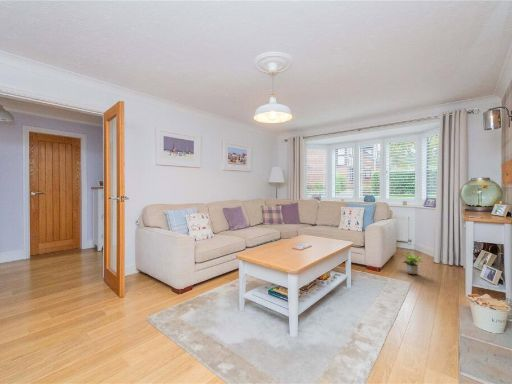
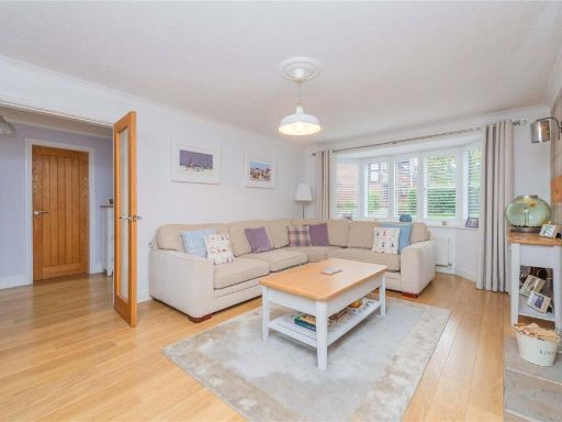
- potted plant [401,252,423,275]
